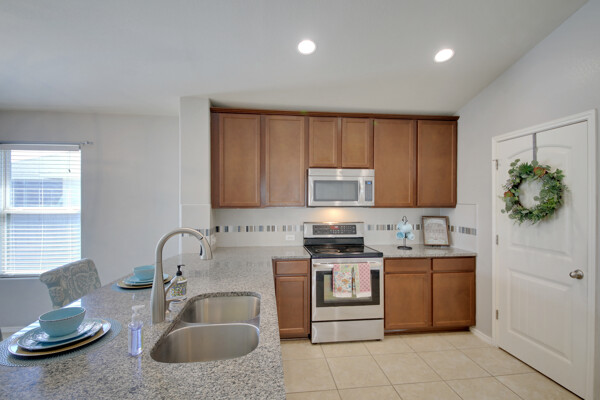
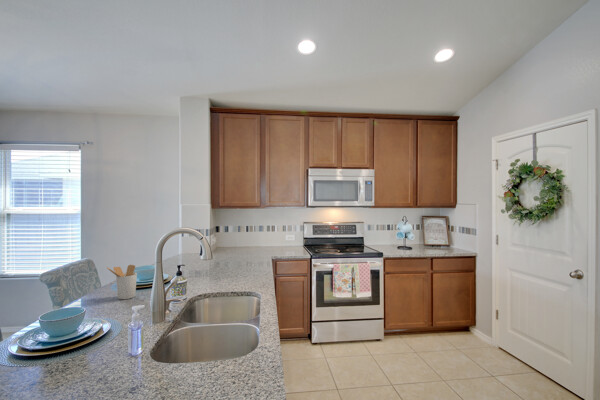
+ utensil holder [106,264,138,300]
